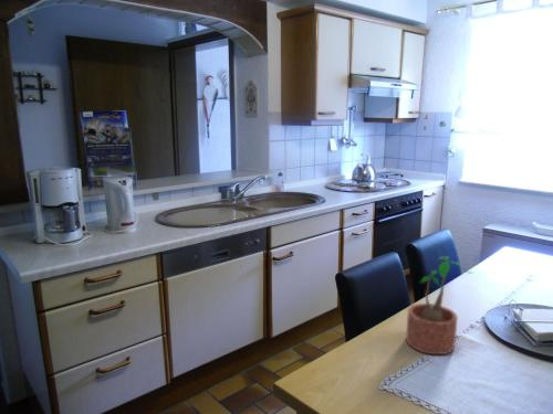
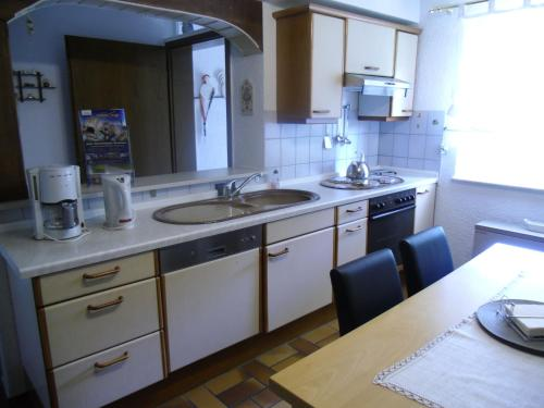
- potted plant [405,255,474,355]
